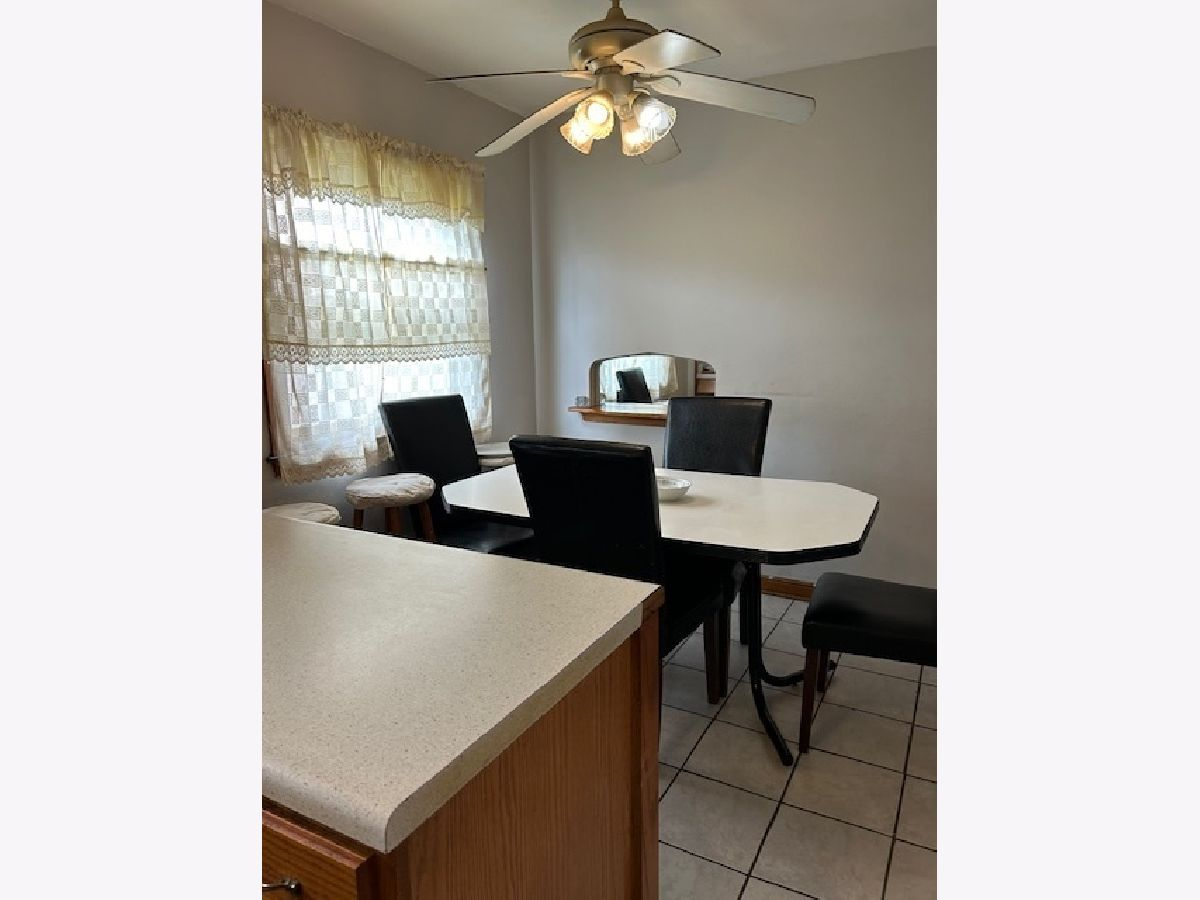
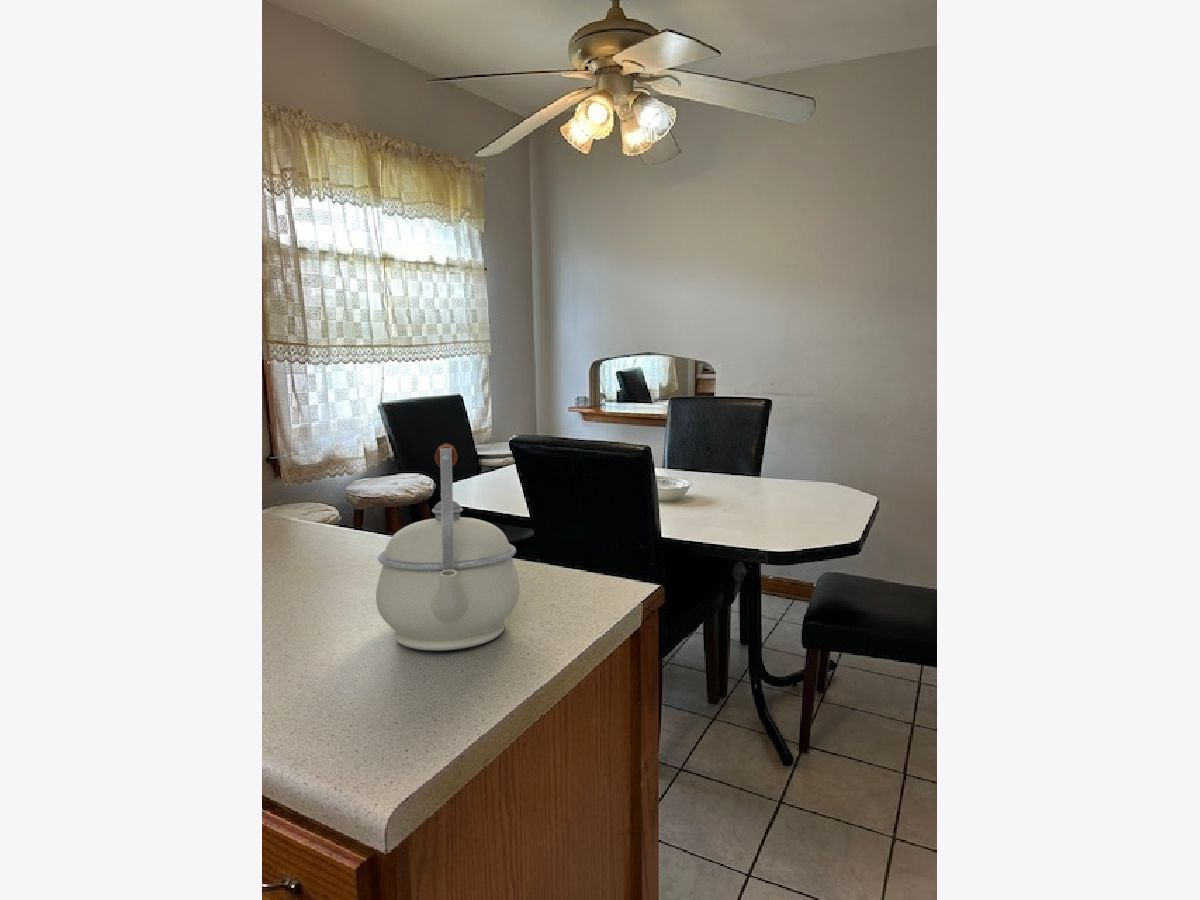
+ kettle [375,442,520,651]
